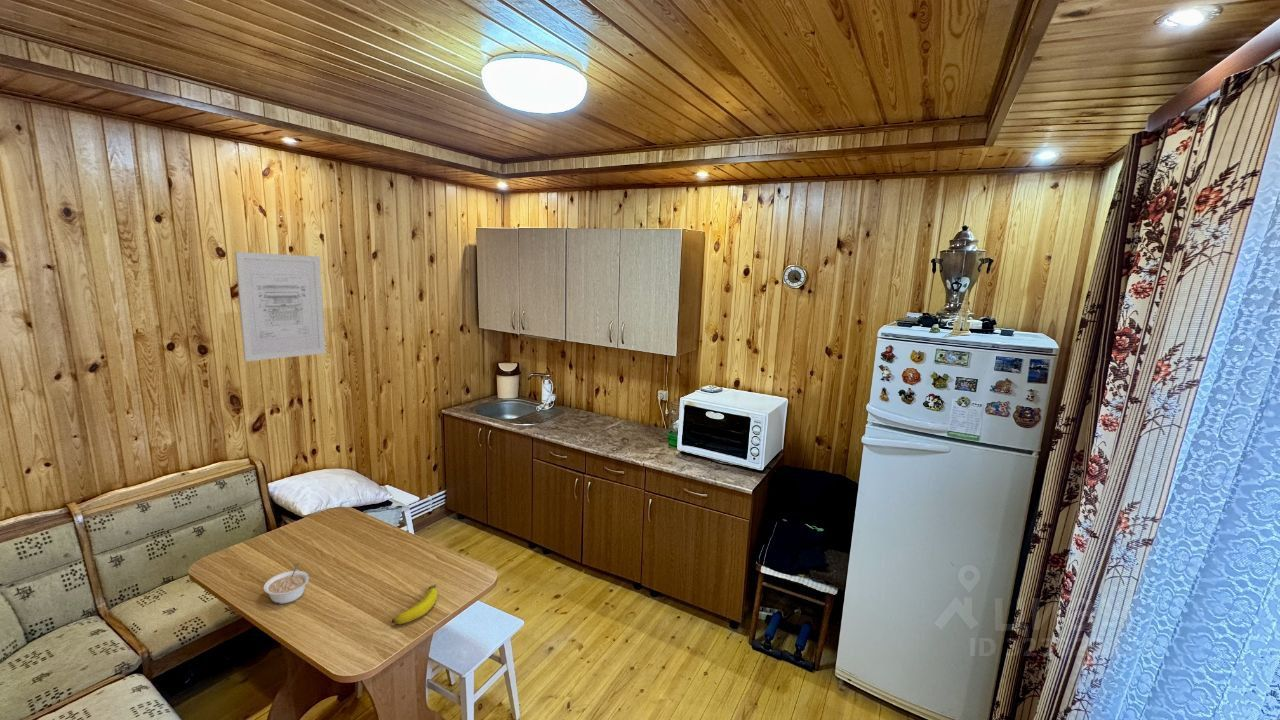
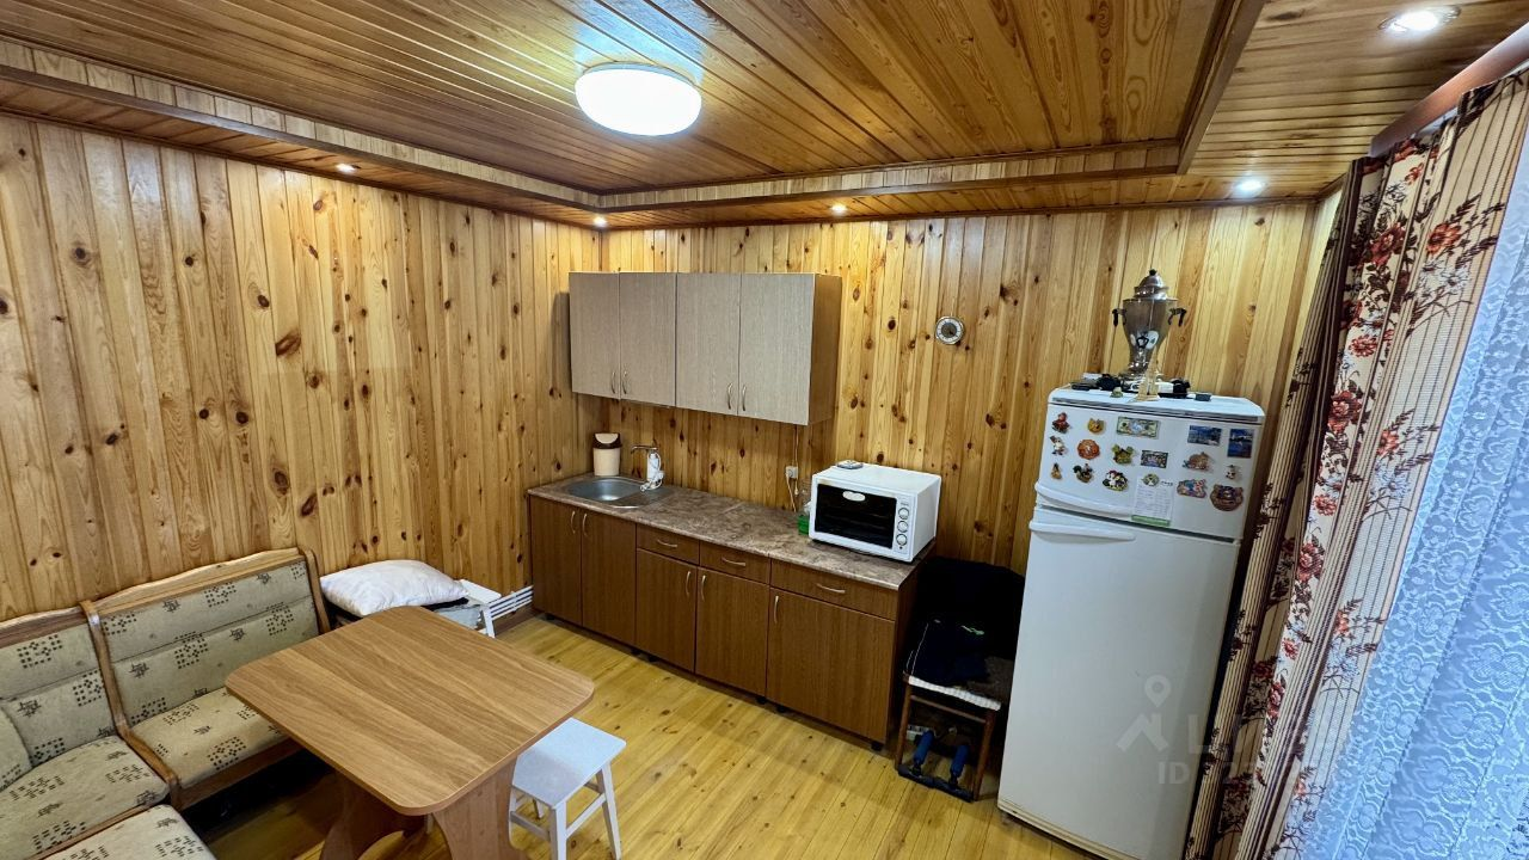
- legume [263,562,310,605]
- wall art [234,251,327,363]
- banana [391,583,439,625]
